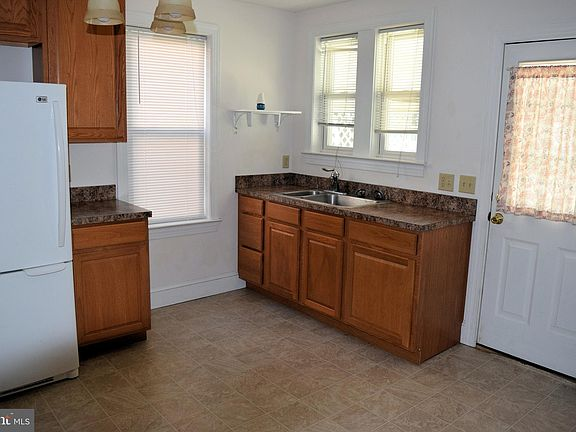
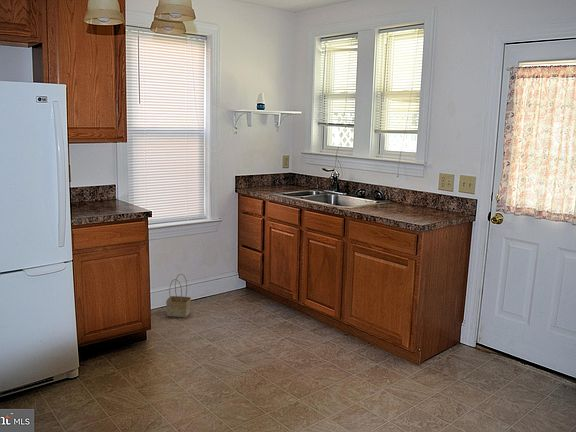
+ basket [165,273,192,318]
